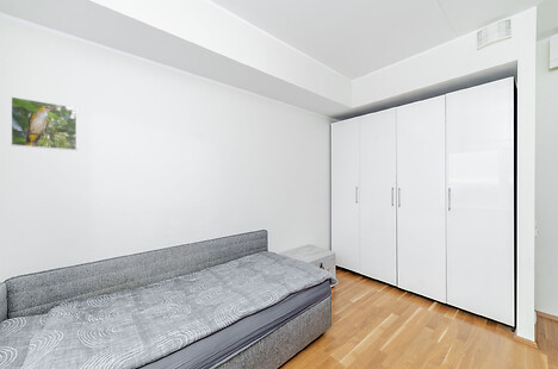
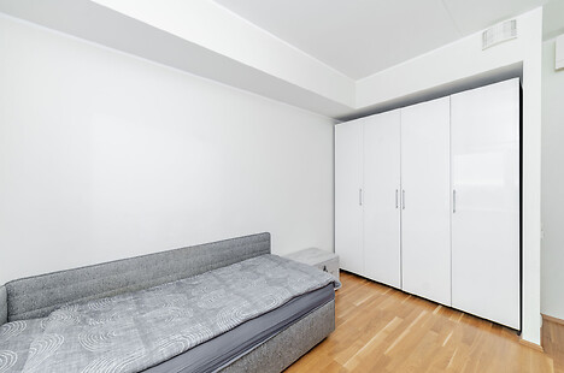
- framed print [10,95,78,151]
